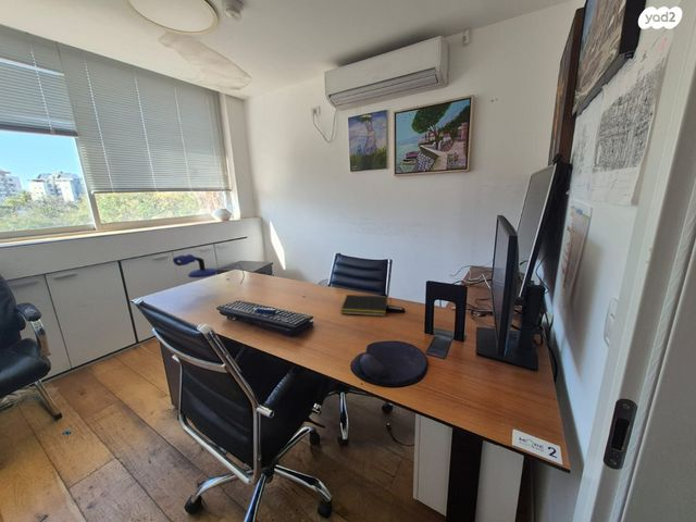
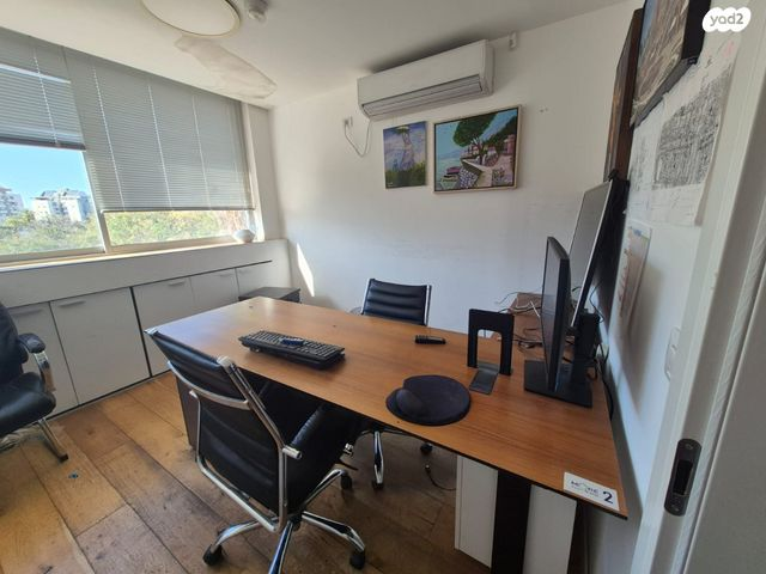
- microphone [172,253,246,285]
- notepad [340,294,388,318]
